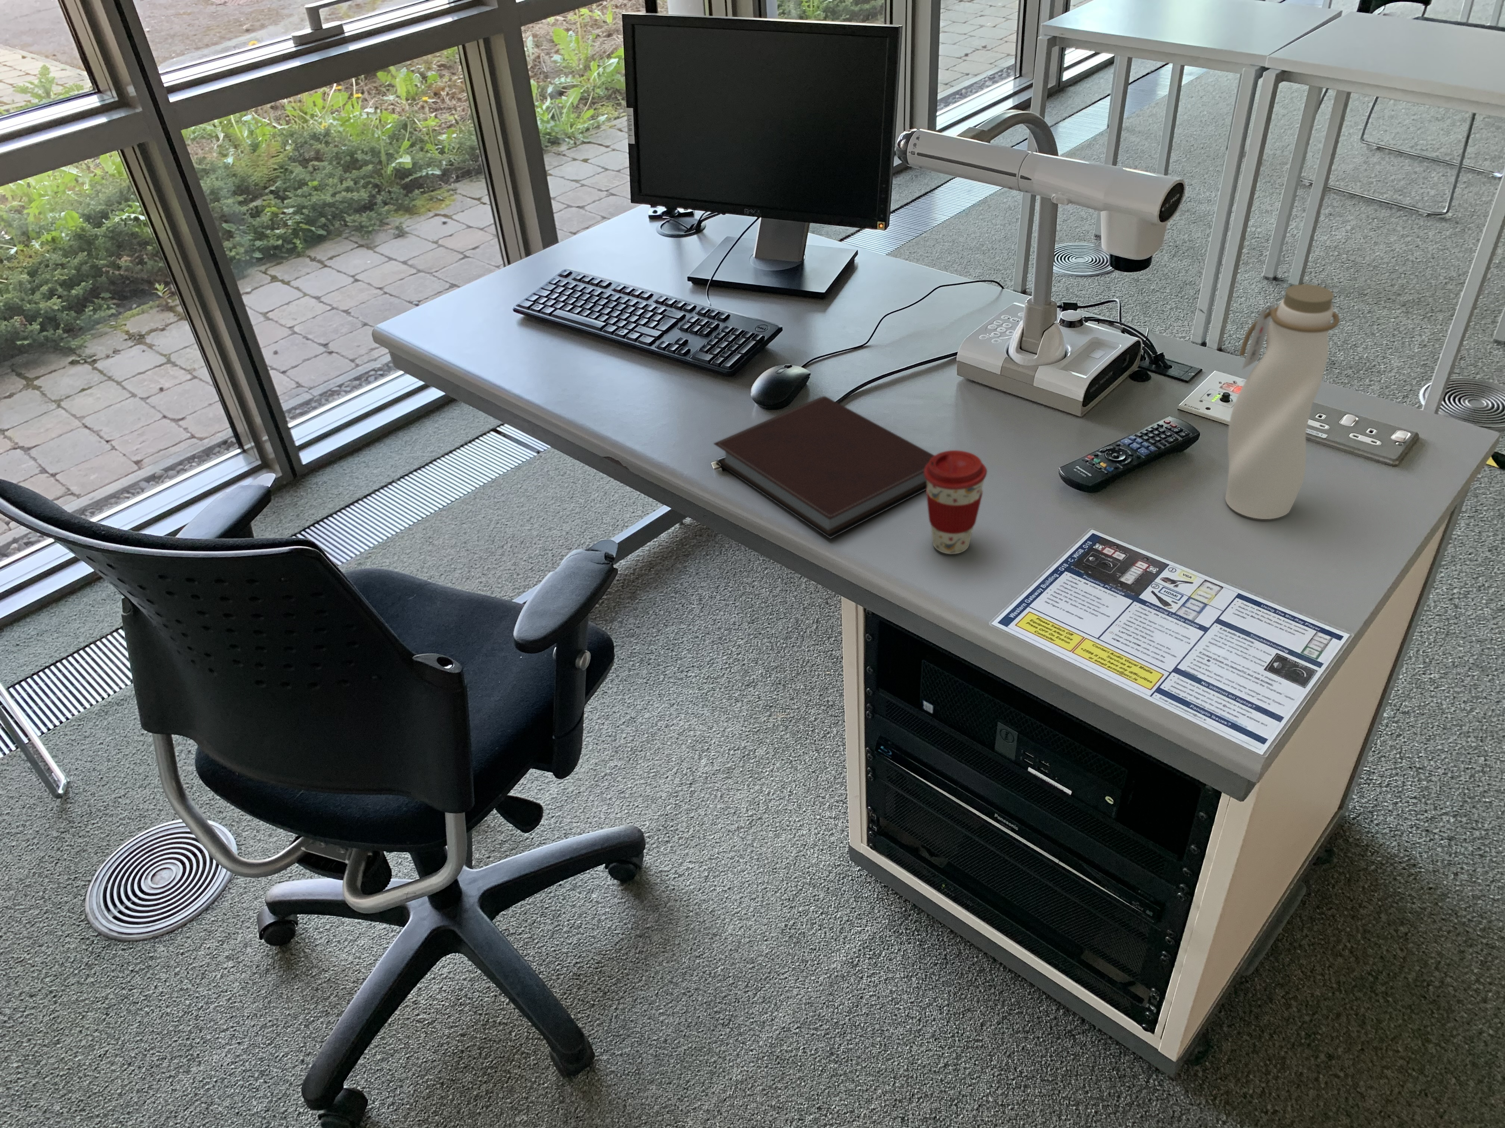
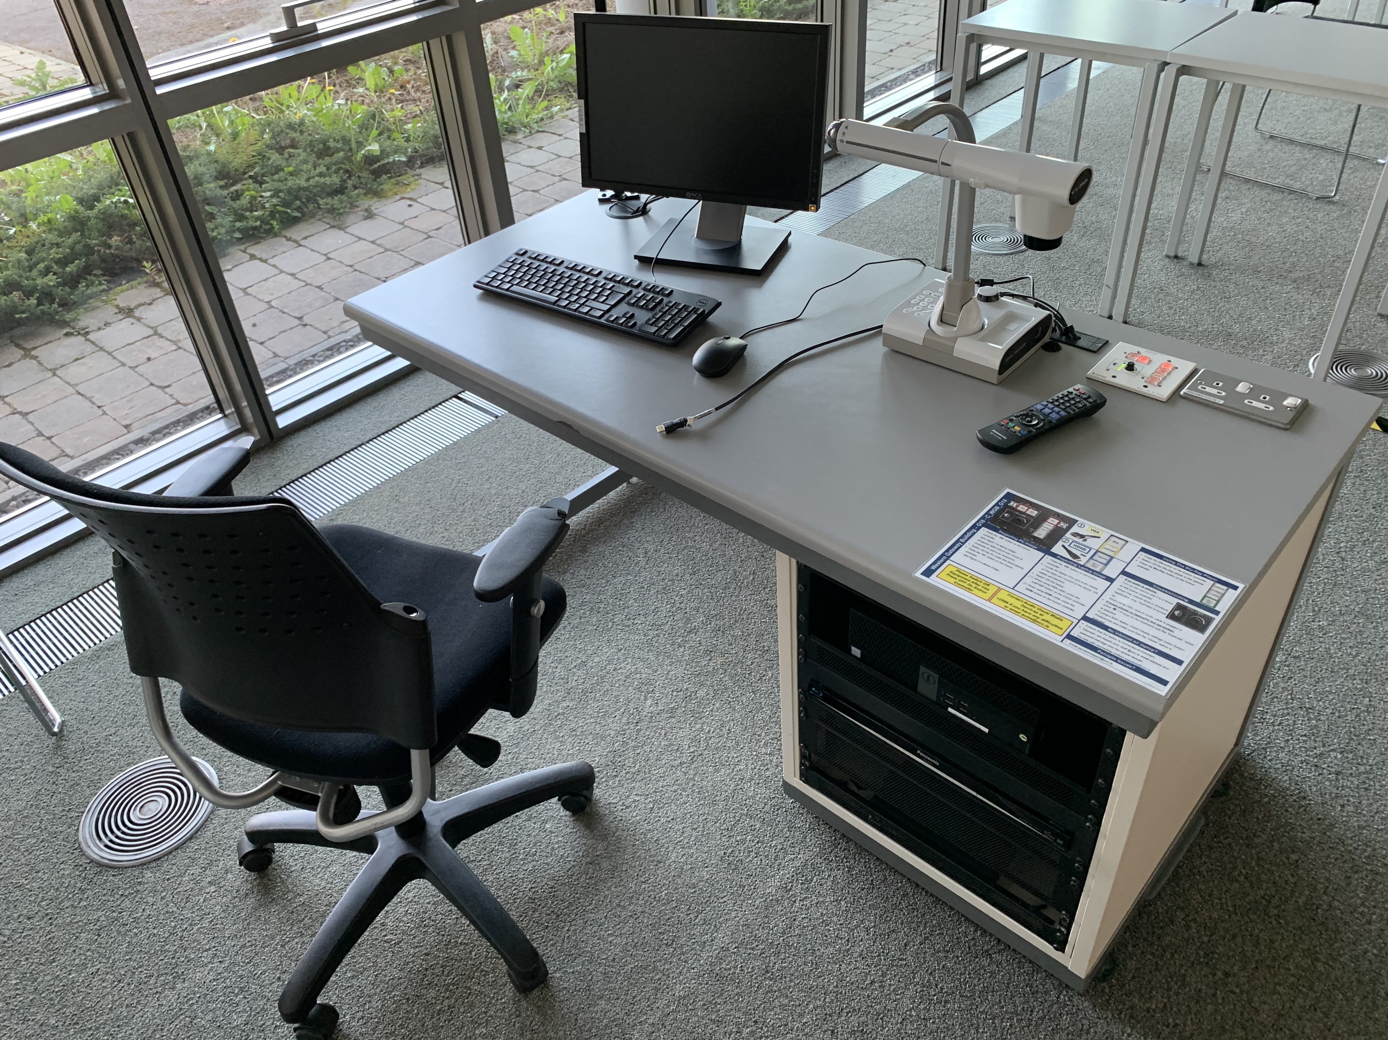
- water bottle [1224,284,1340,520]
- coffee cup [924,450,987,555]
- notebook [713,396,934,539]
